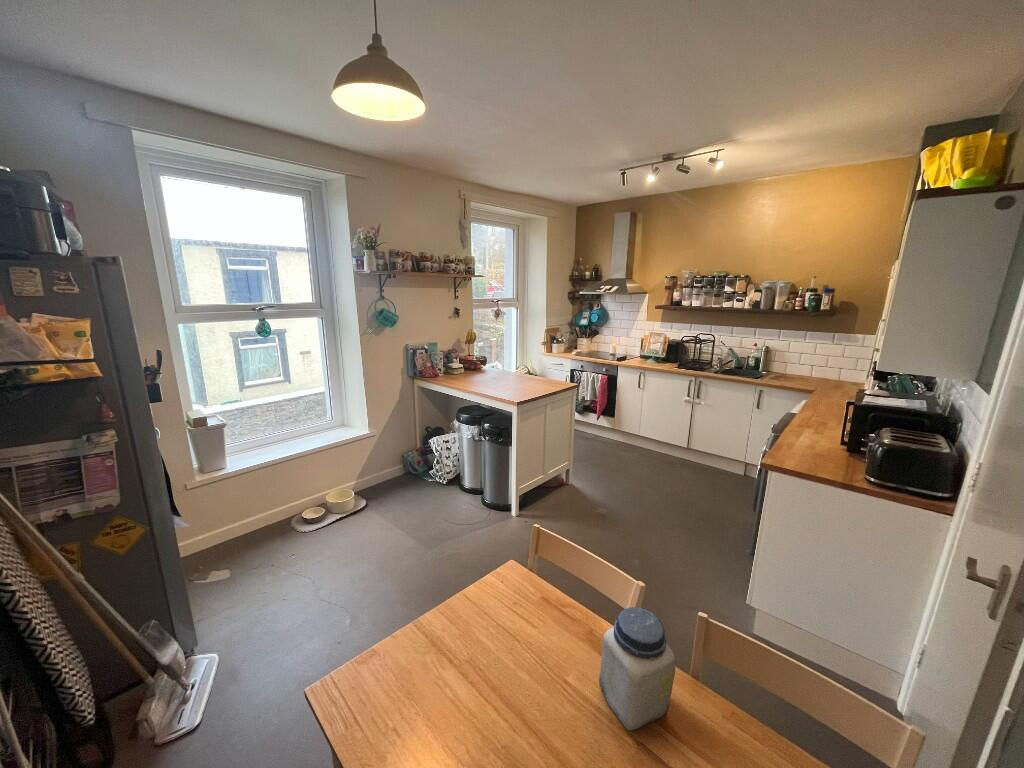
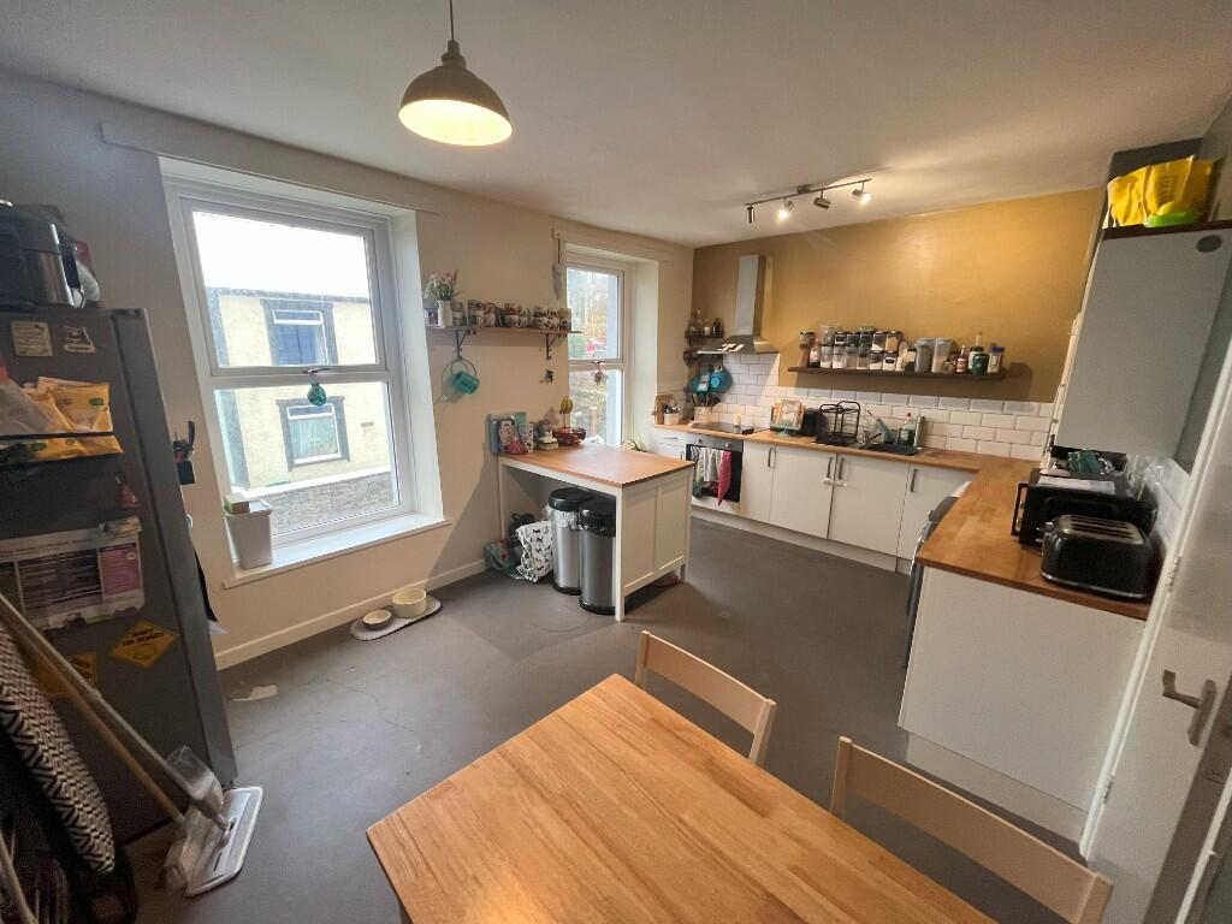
- jar [598,606,677,731]
